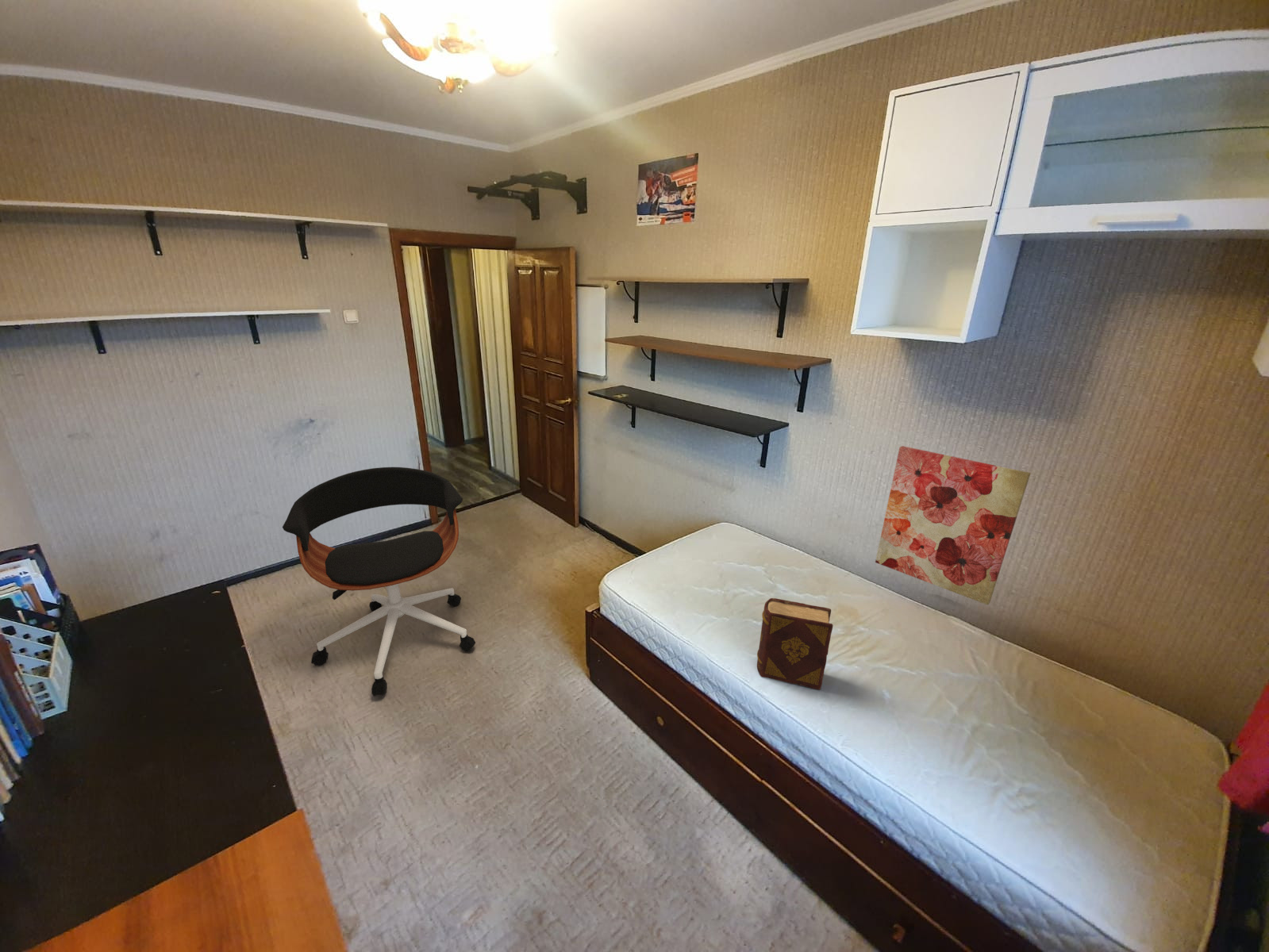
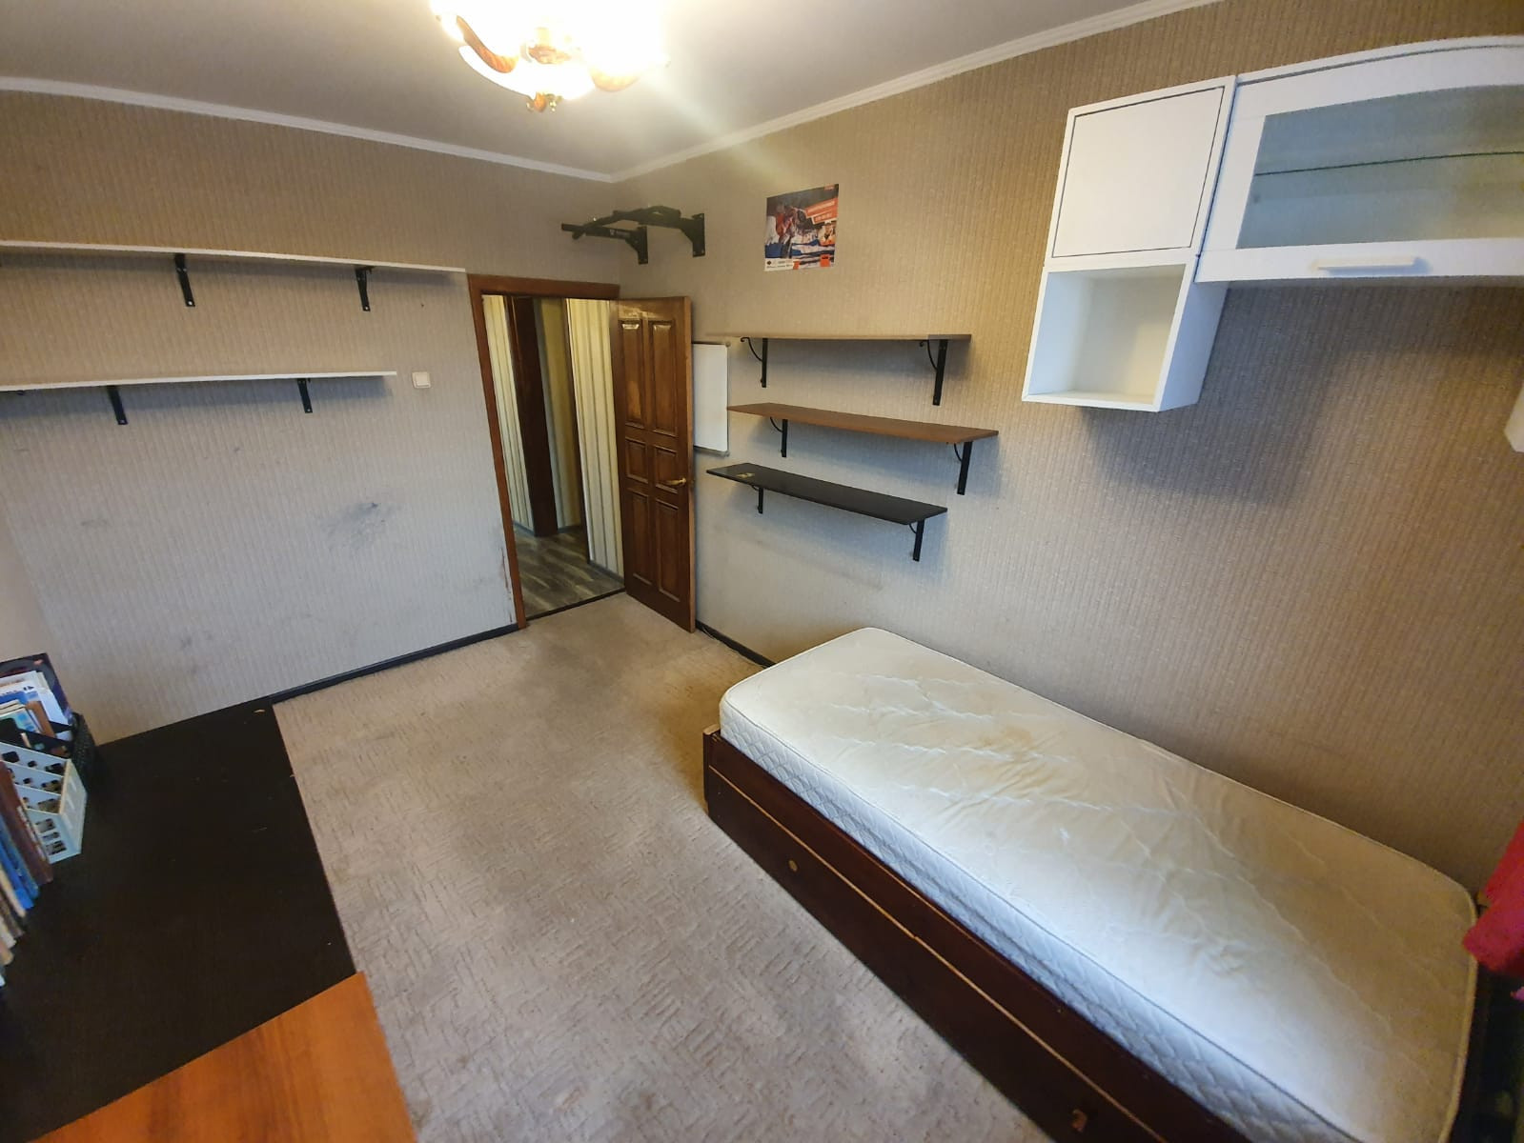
- wall art [875,445,1032,606]
- office chair [282,466,476,697]
- diary [756,597,834,690]
